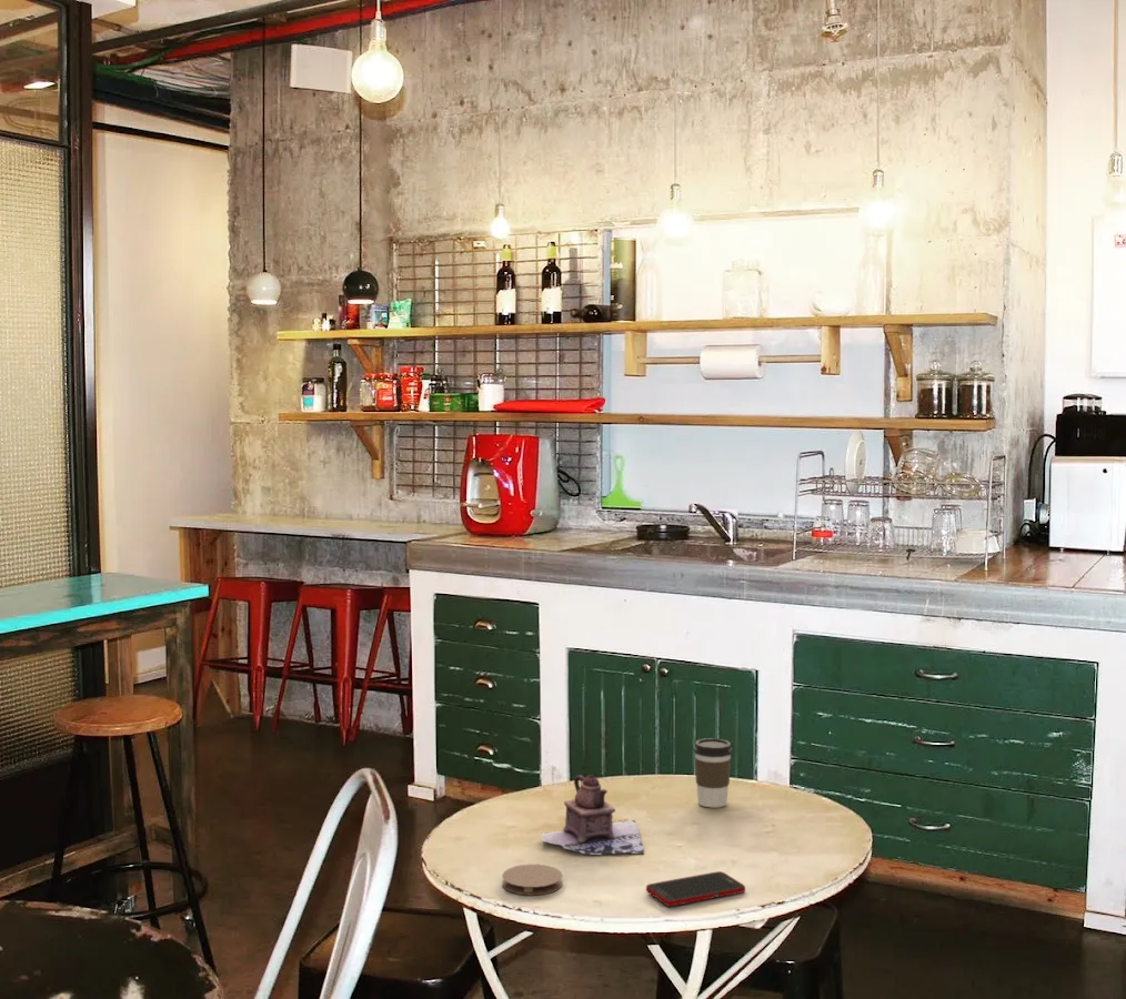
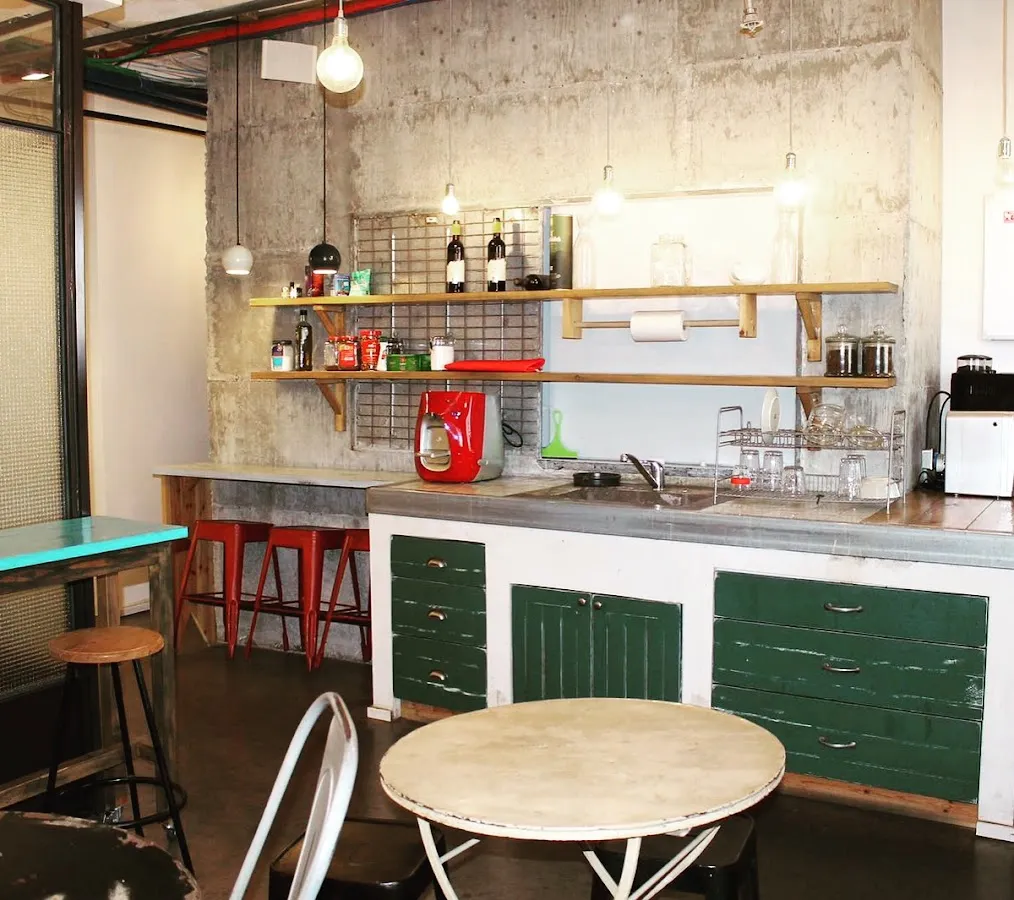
- cell phone [645,870,746,907]
- coaster [501,864,564,896]
- teapot [541,774,645,857]
- coffee cup [692,737,734,809]
